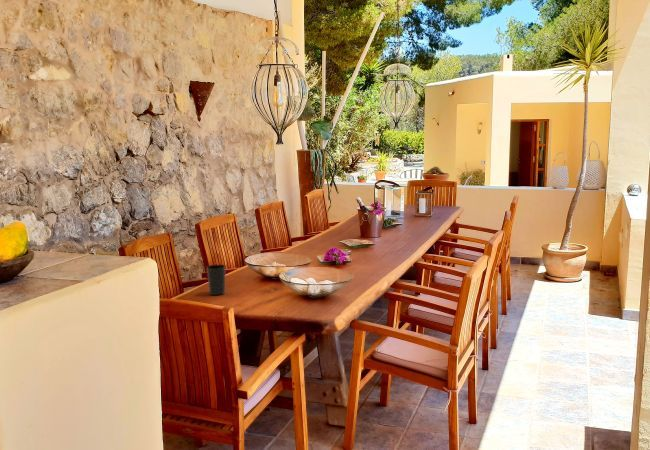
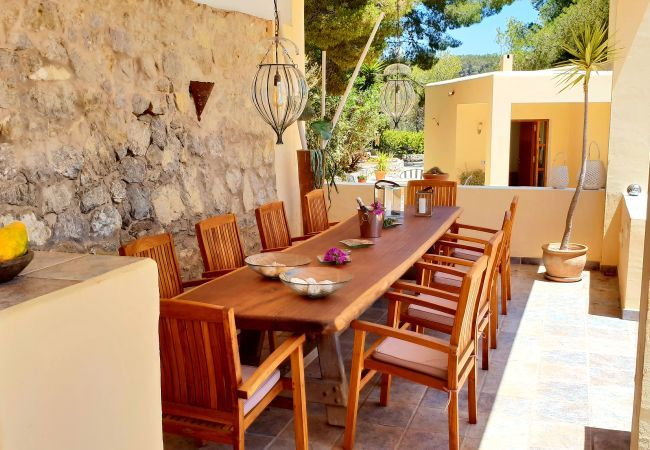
- cup [206,263,226,296]
